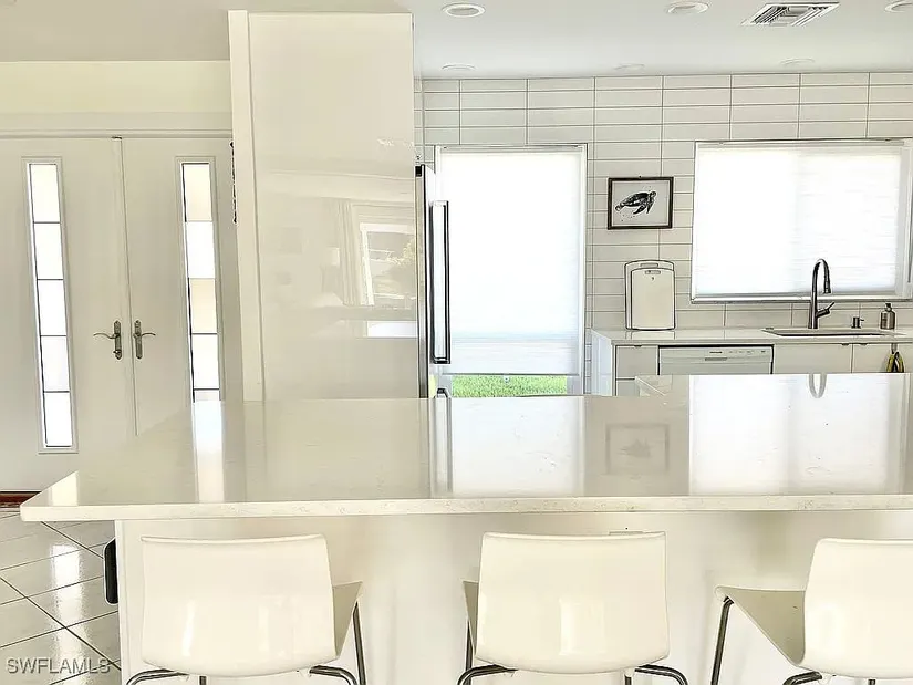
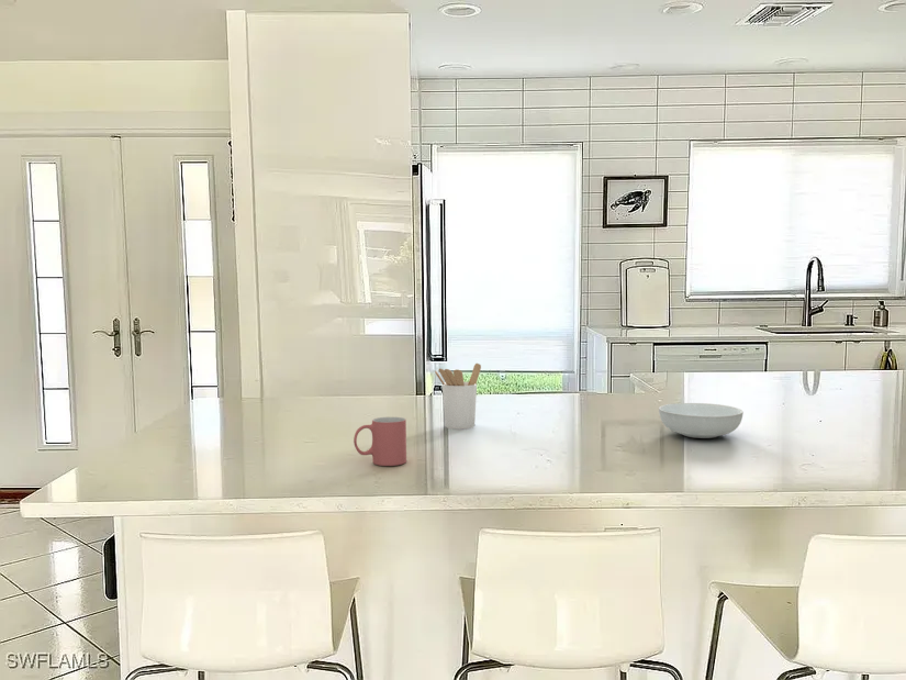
+ mug [353,416,407,467]
+ serving bowl [658,402,745,439]
+ utensil holder [434,363,482,431]
